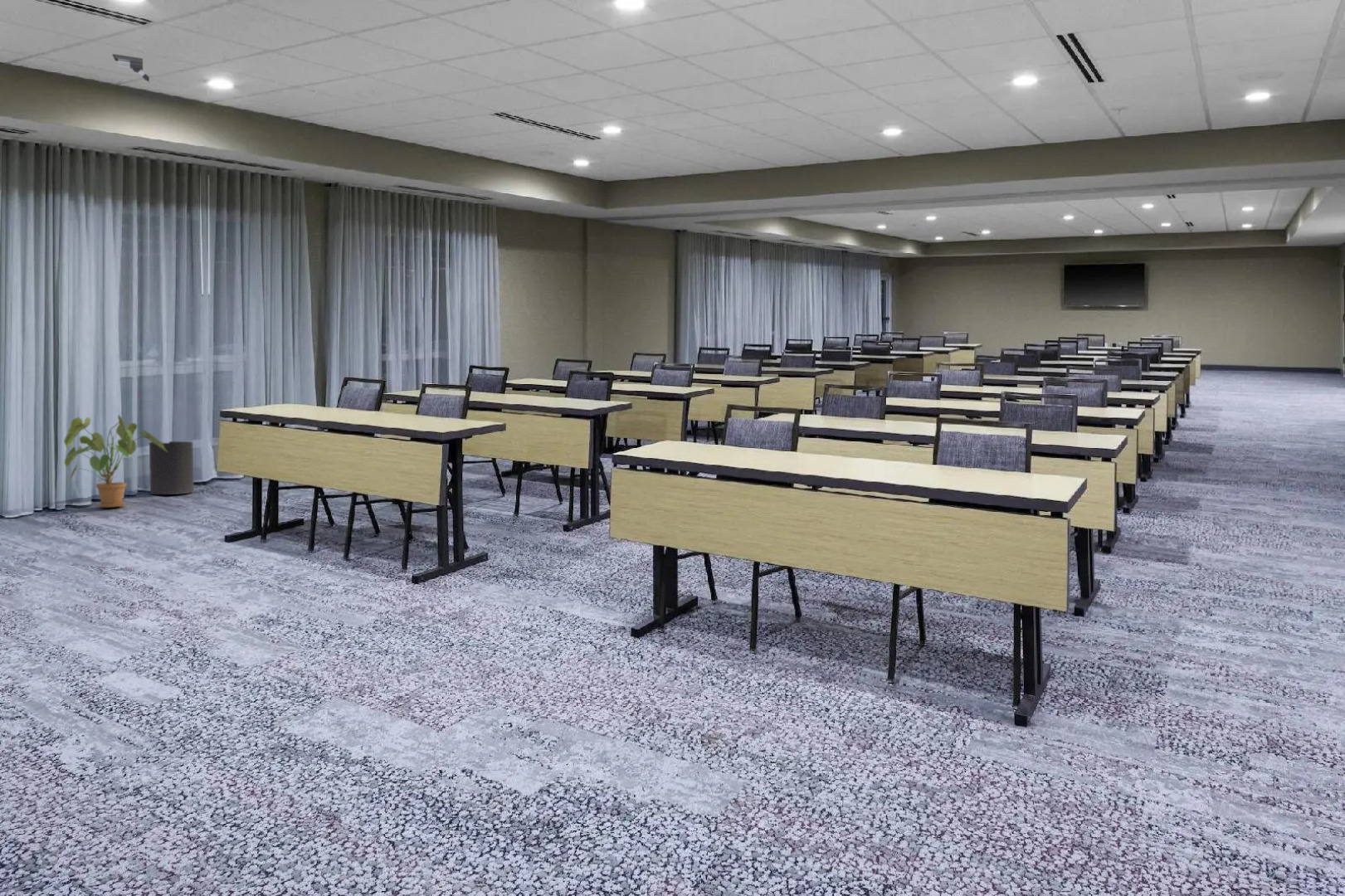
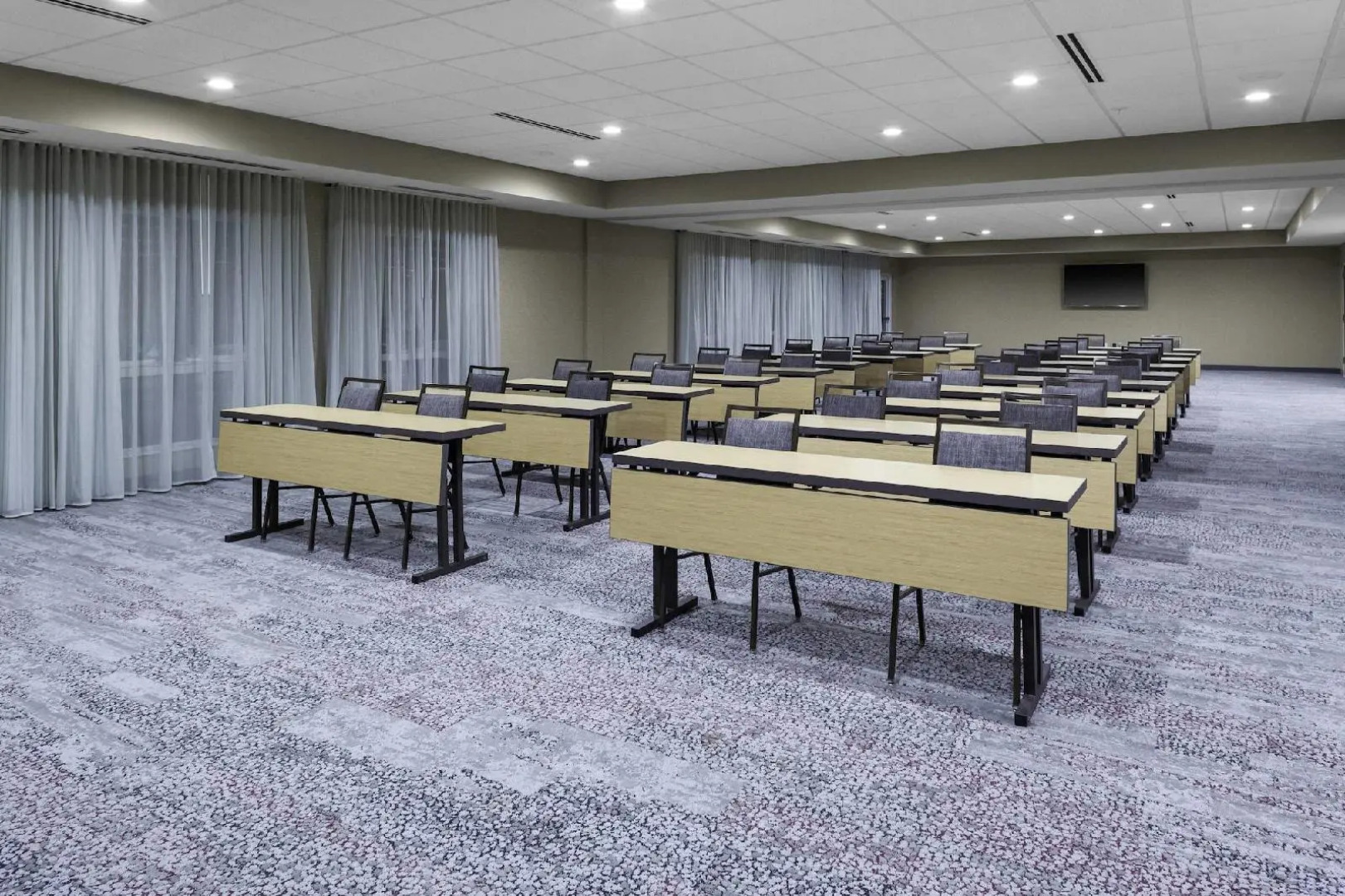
- security camera [111,53,151,84]
- trash can [149,441,195,495]
- house plant [63,413,167,508]
